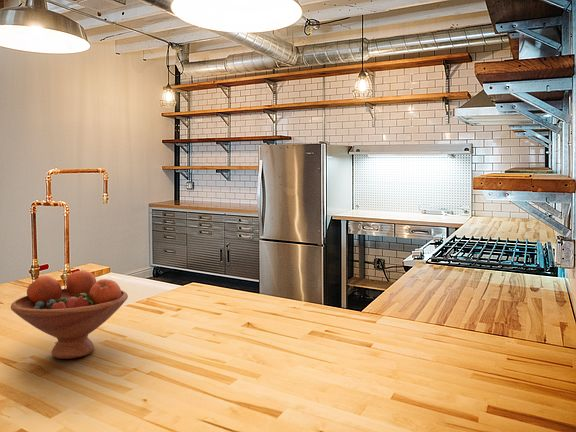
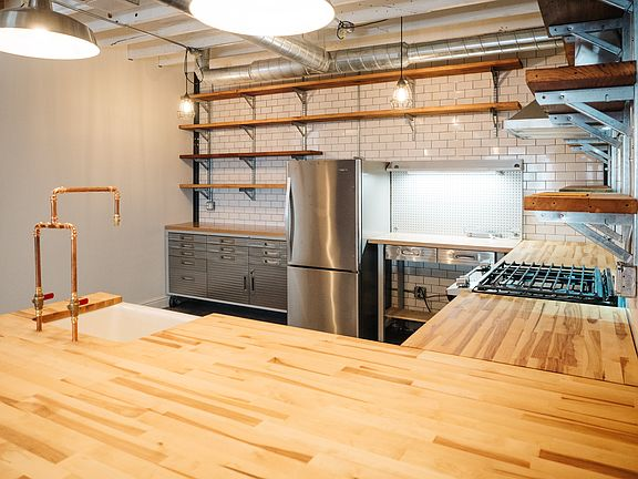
- fruit bowl [10,269,129,360]
